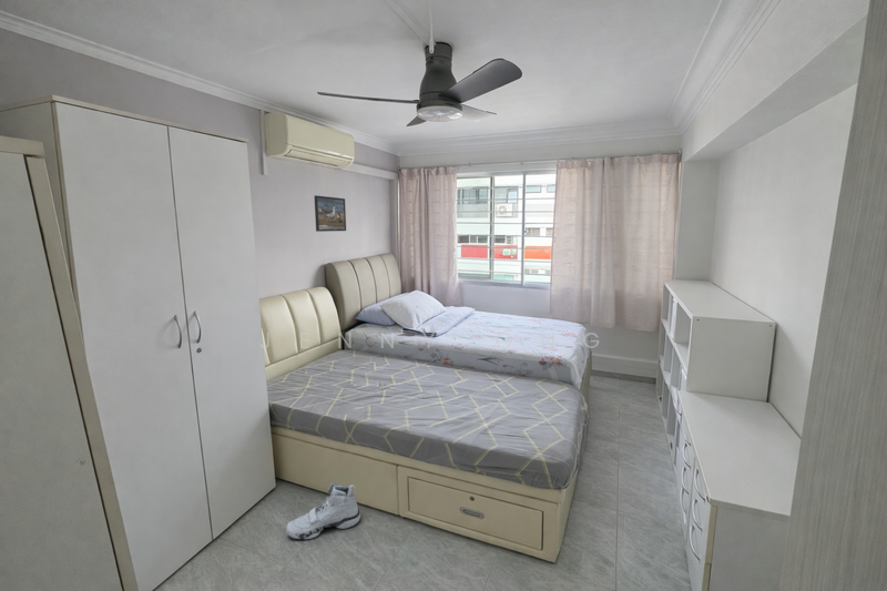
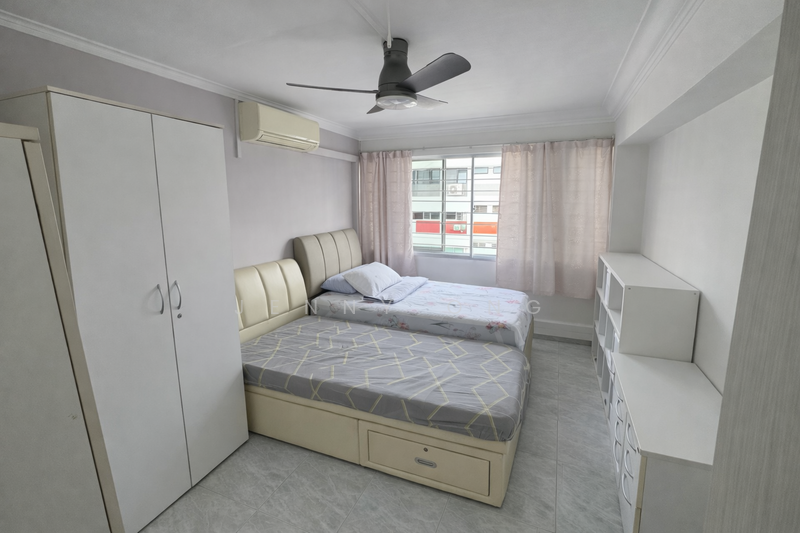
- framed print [313,194,347,233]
- sneaker [285,481,361,540]
